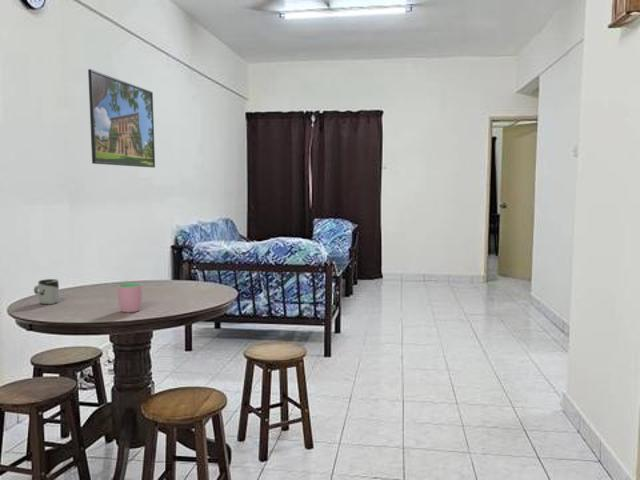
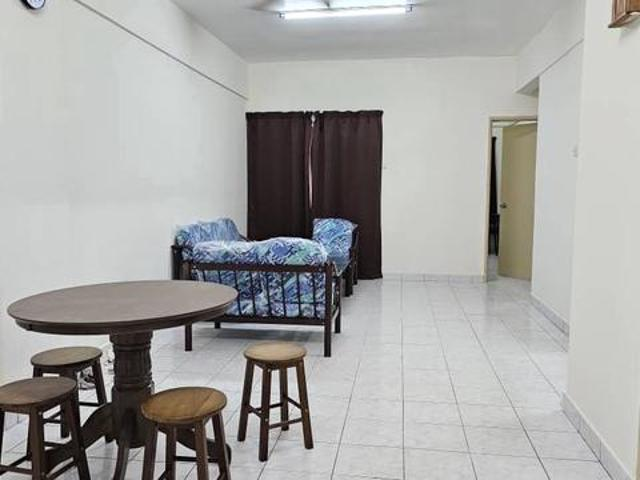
- cup [33,278,60,305]
- cup [117,282,143,313]
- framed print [87,68,156,169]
